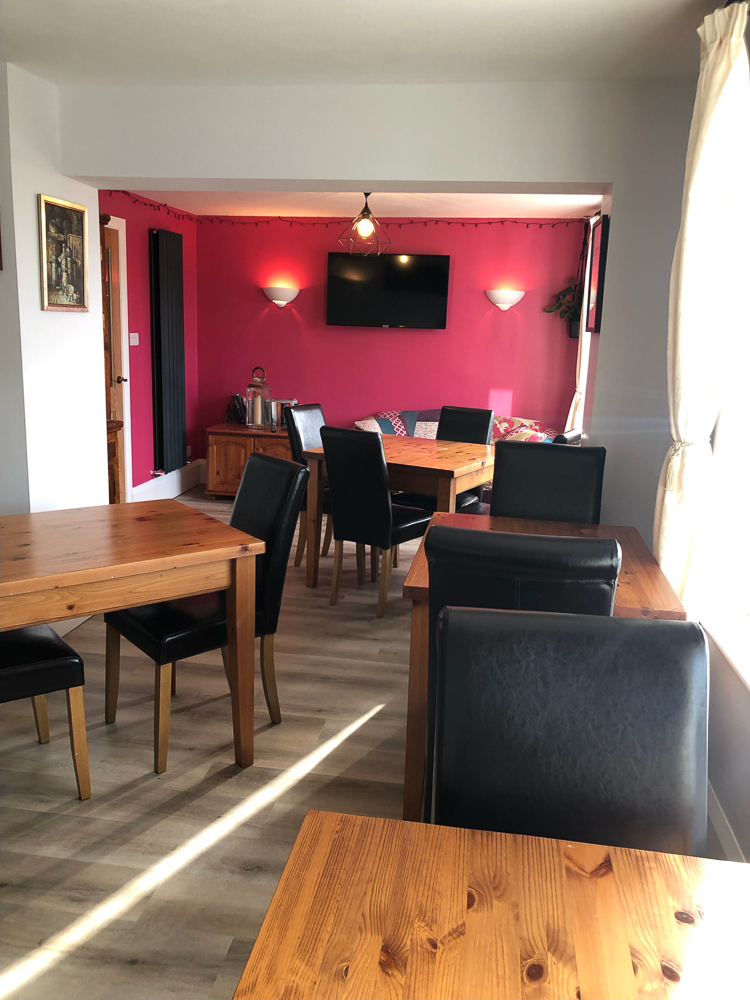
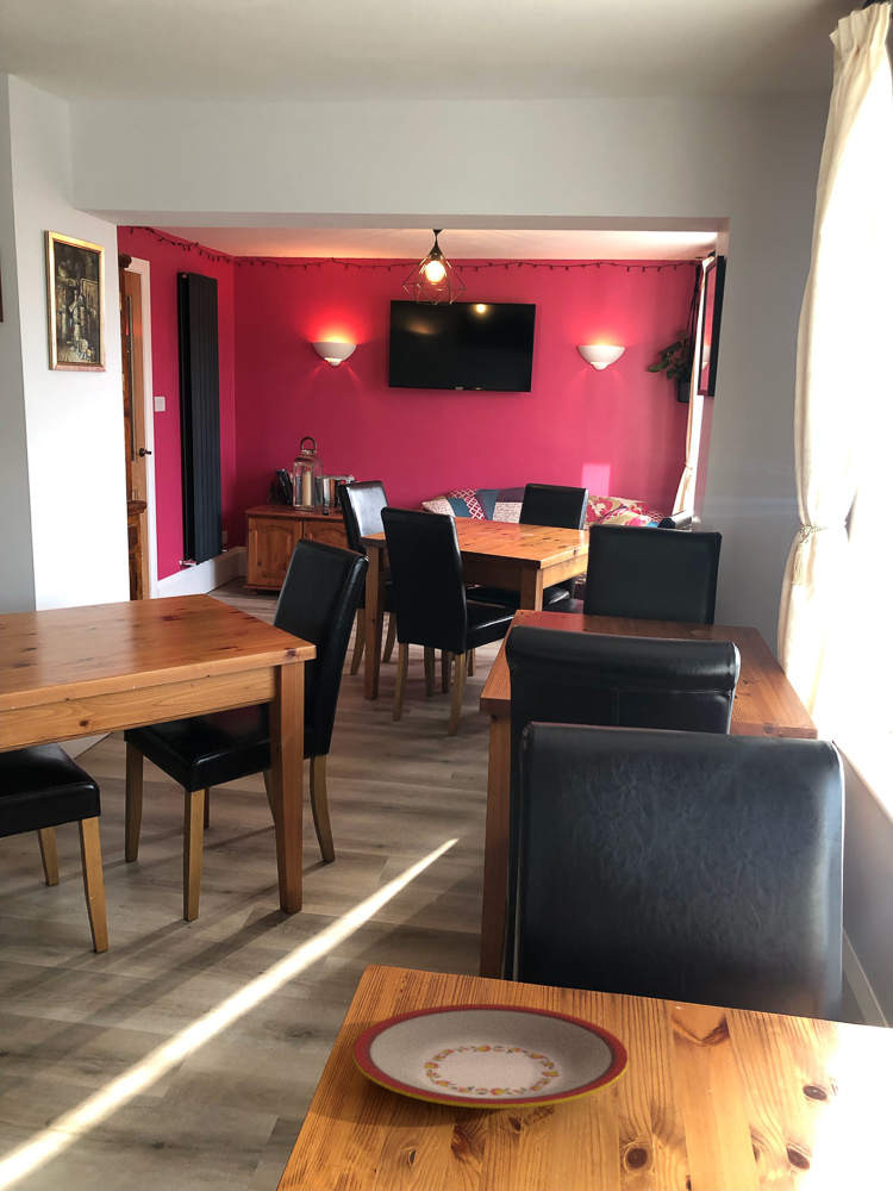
+ plate [351,1003,630,1110]
